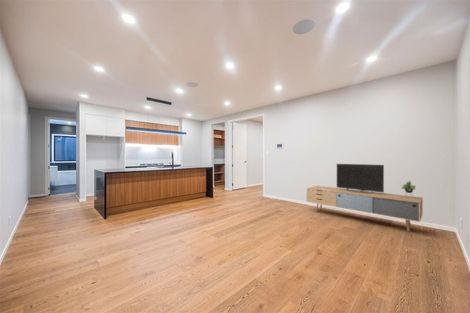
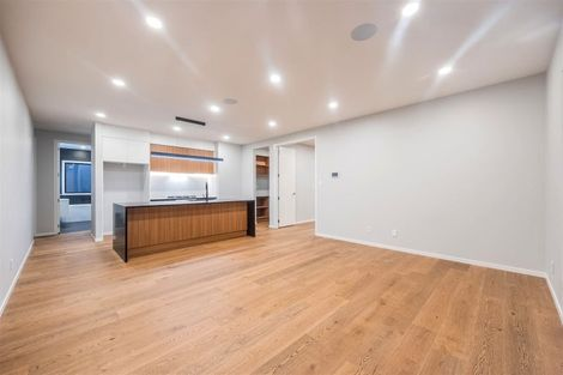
- media console [306,163,424,232]
